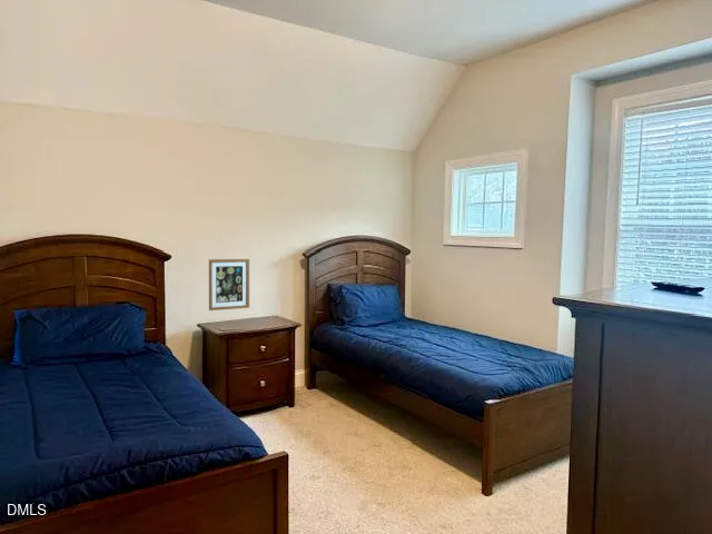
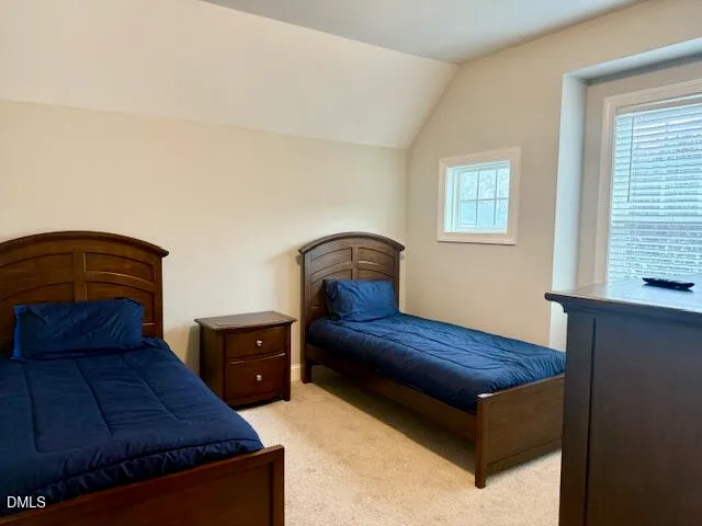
- wall art [208,258,250,312]
